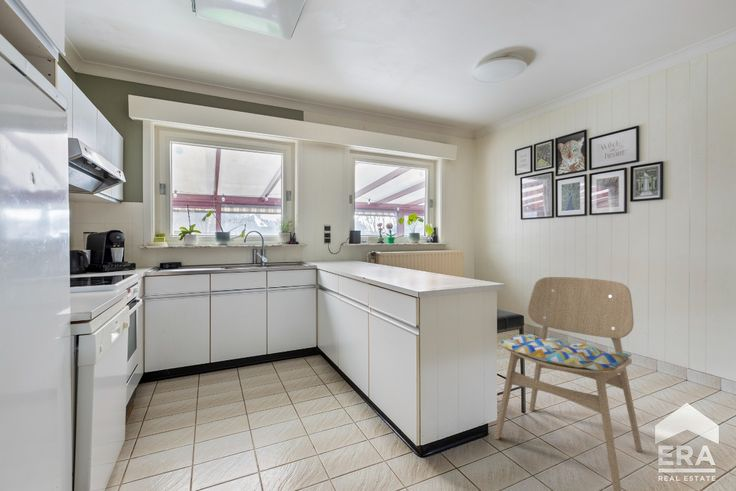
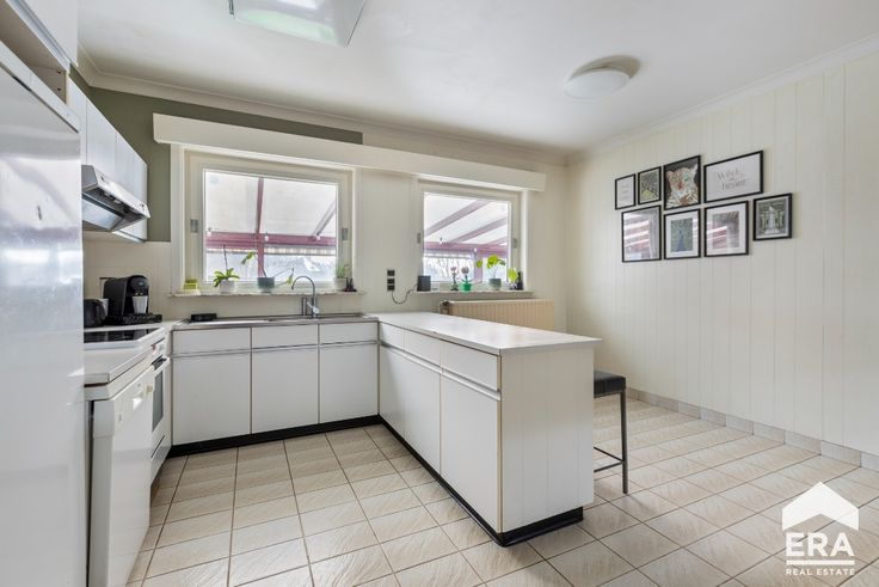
- dining chair [494,276,643,491]
